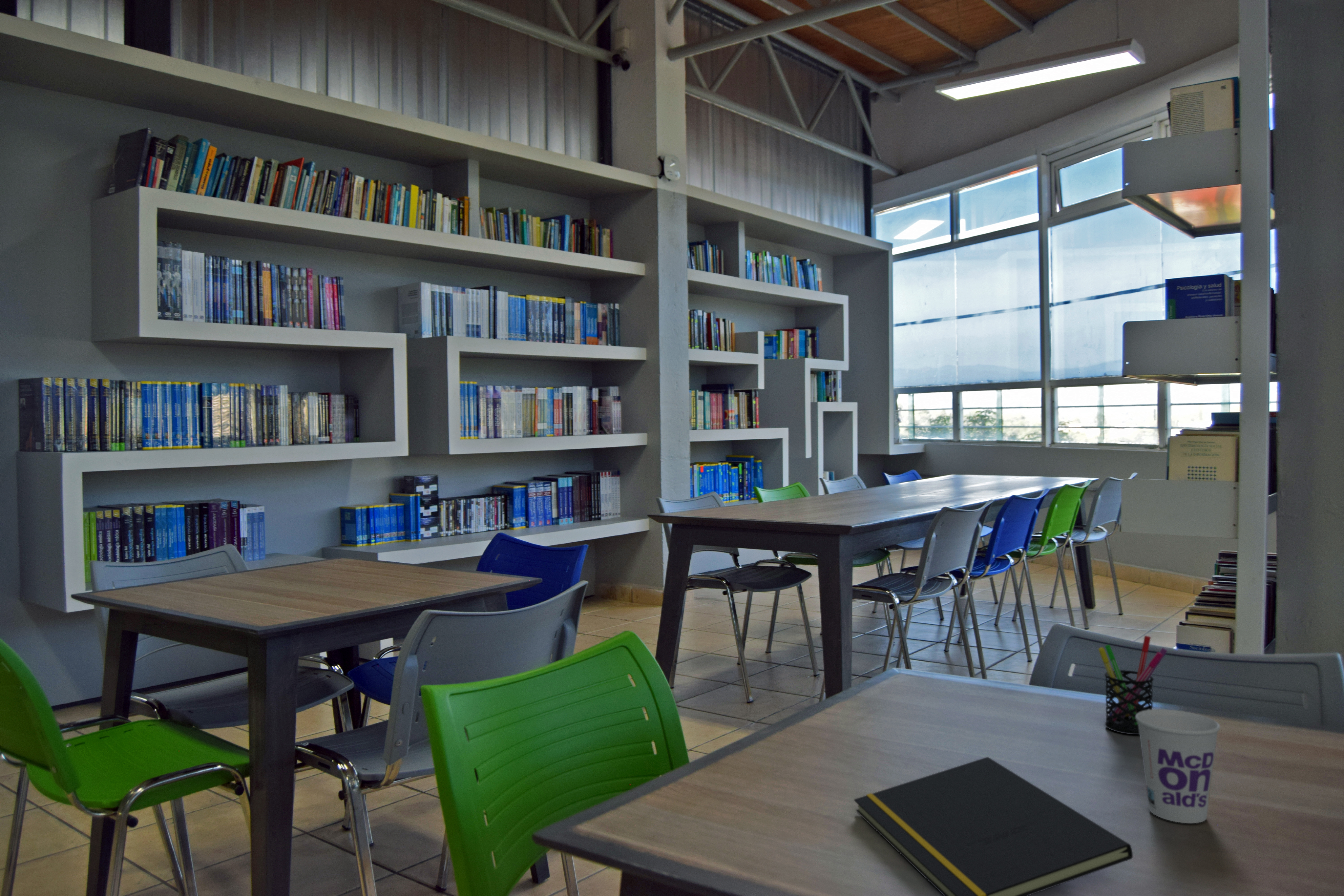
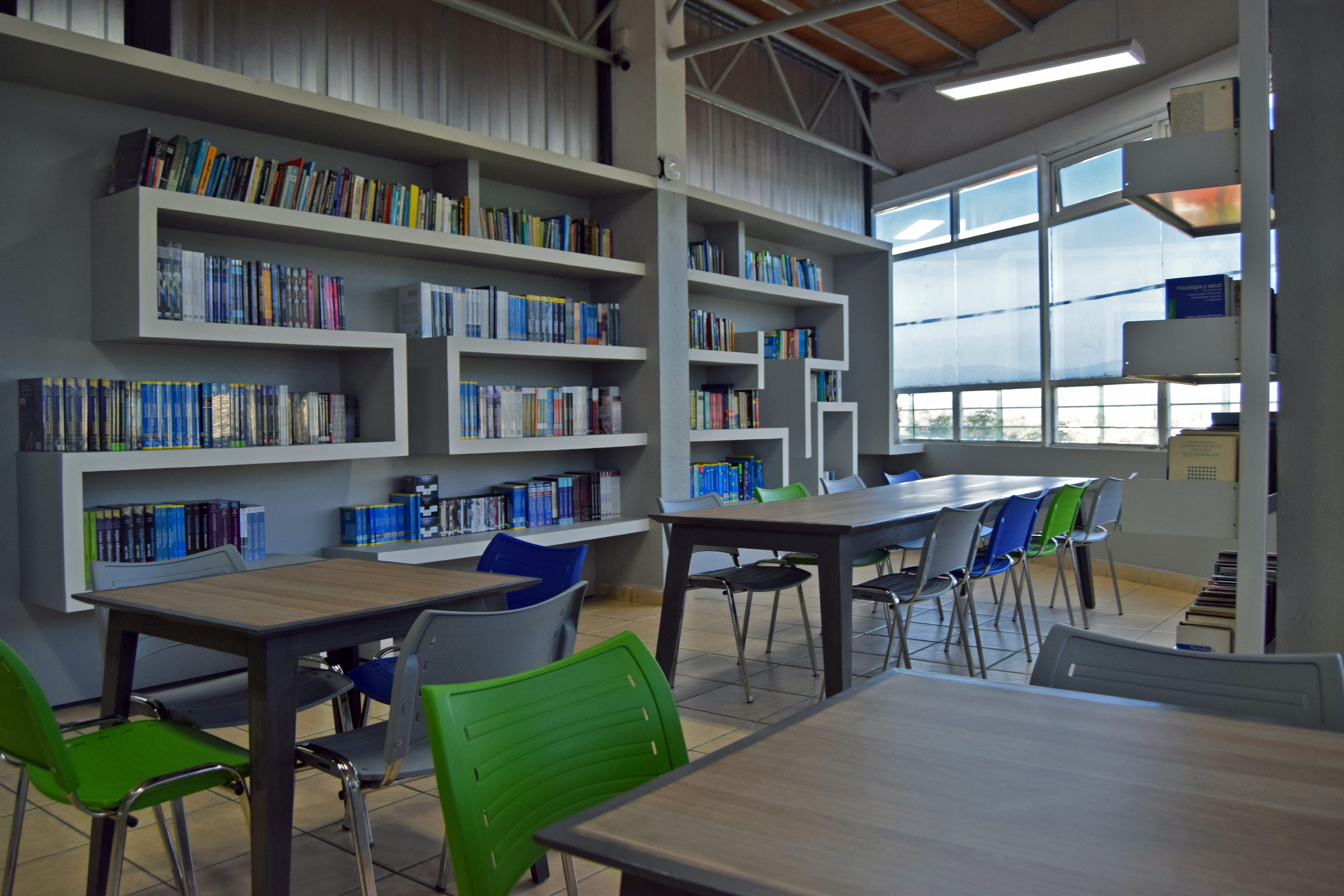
- cup [1136,709,1221,823]
- notepad [854,757,1133,896]
- pen holder [1098,635,1167,735]
